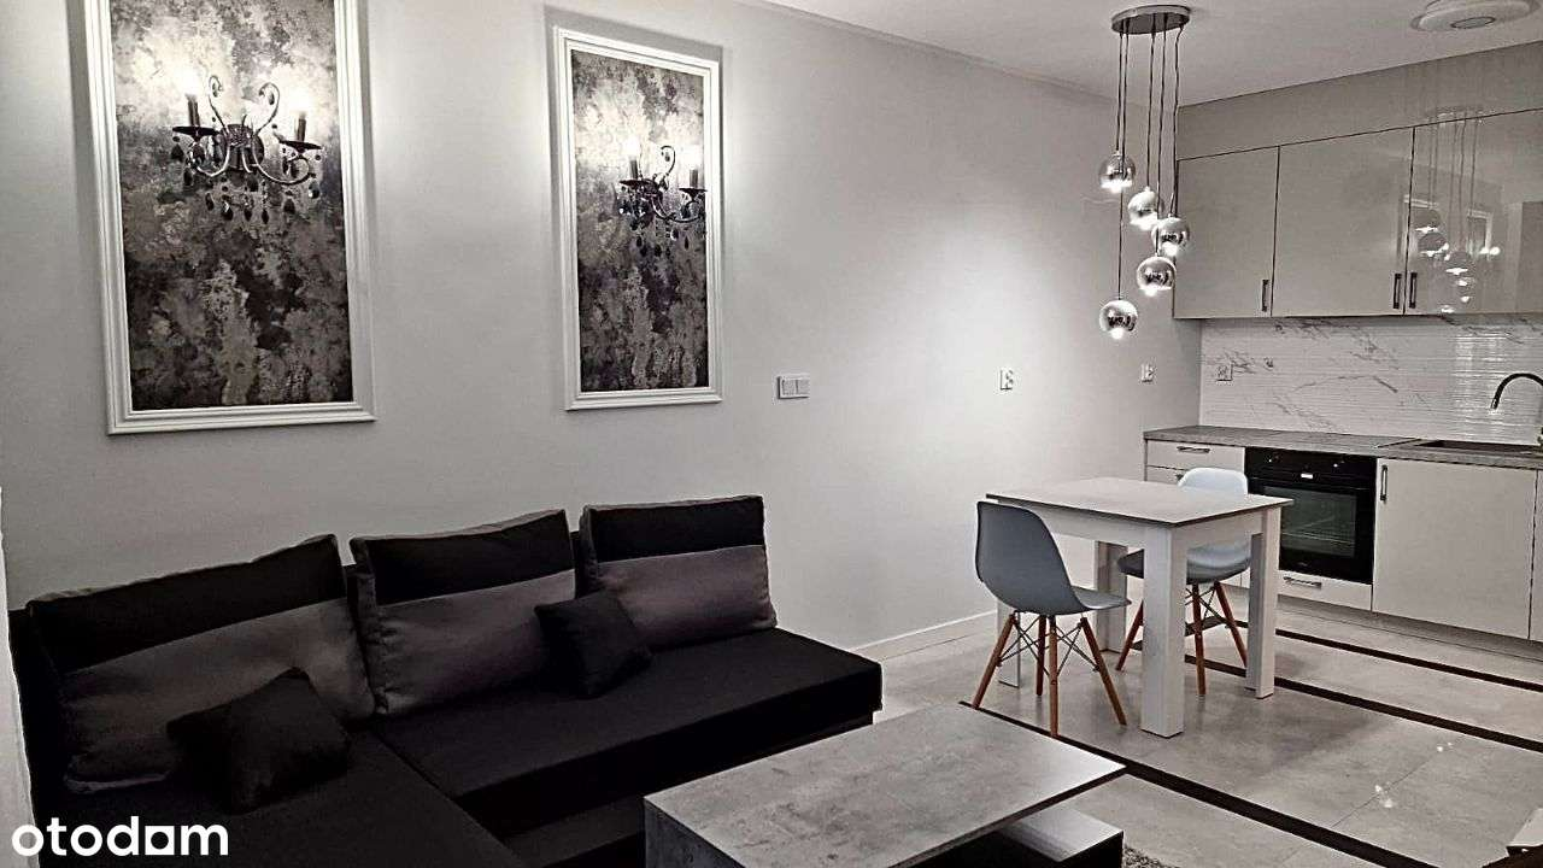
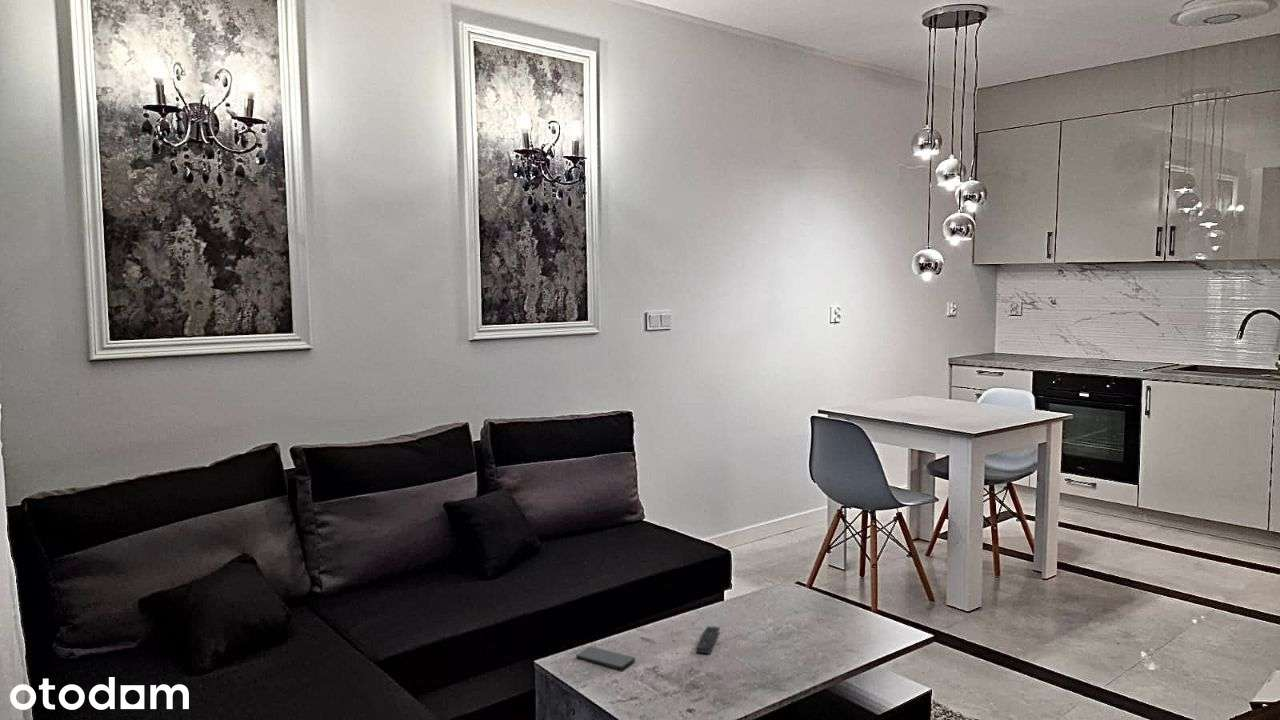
+ smartphone [575,645,636,670]
+ remote control [695,625,721,654]
